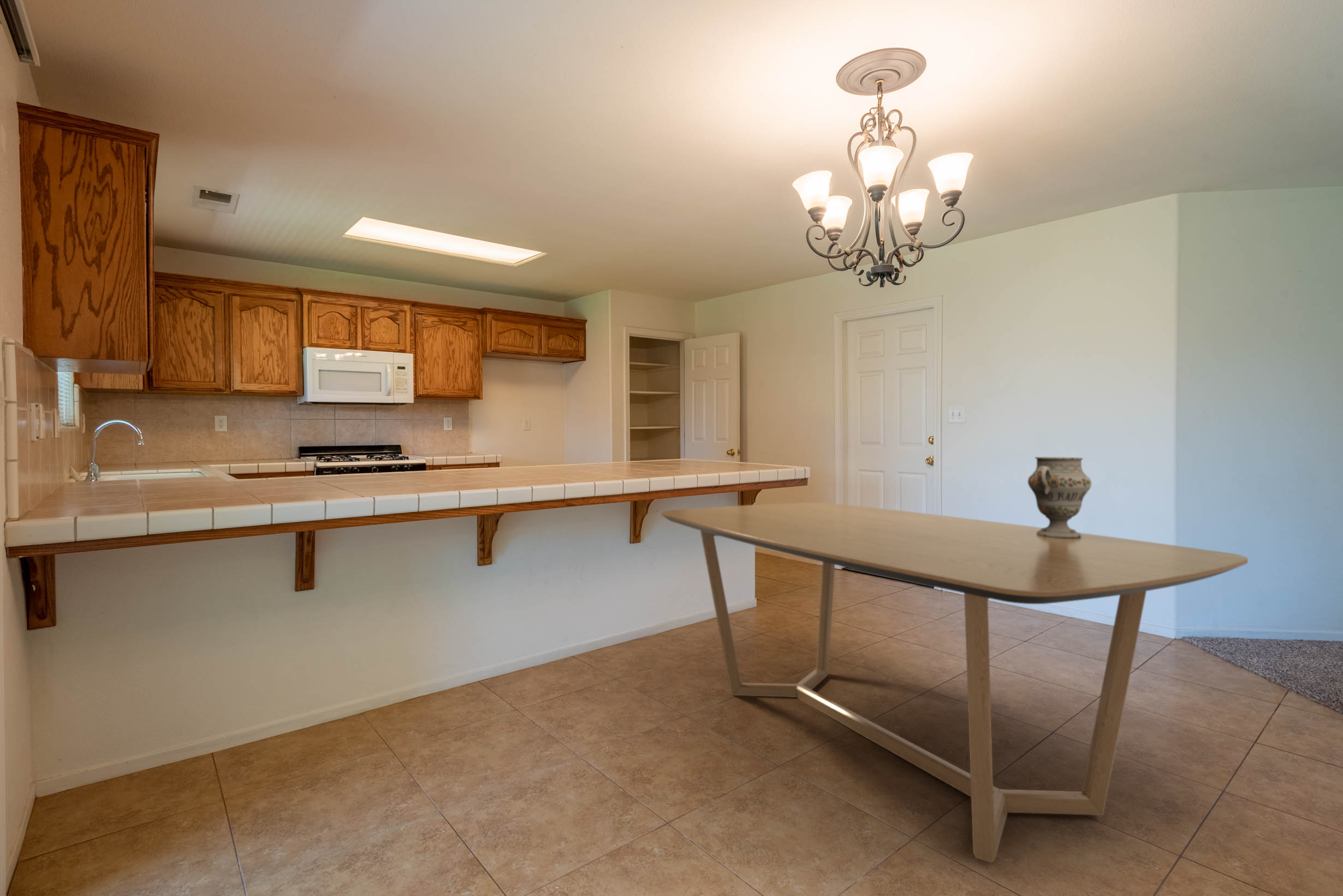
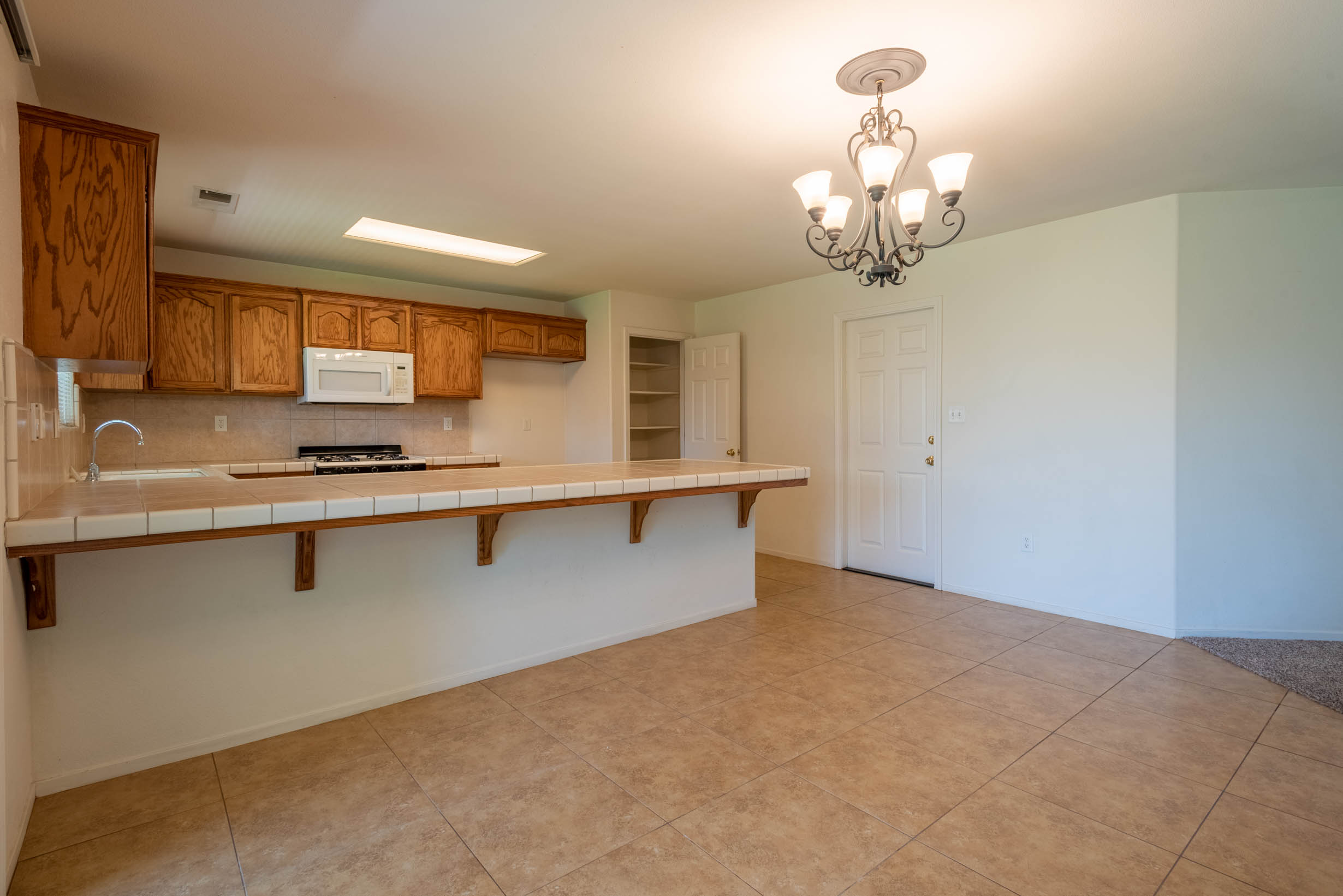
- decorative vase [1027,456,1092,537]
- dining table [661,502,1249,863]
